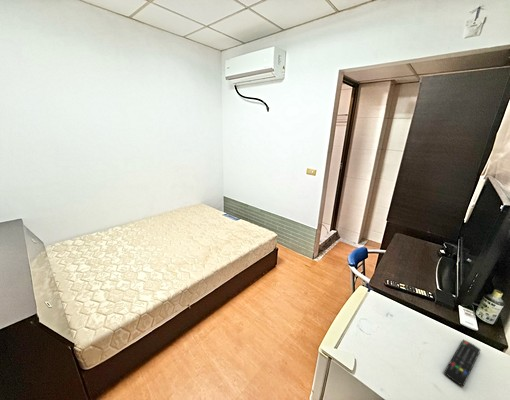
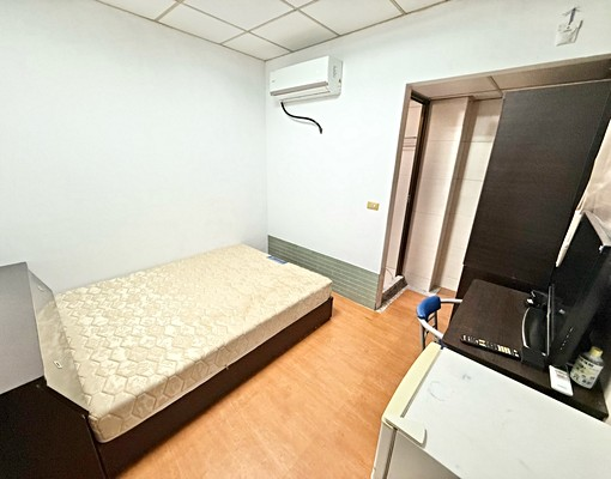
- remote control [443,339,482,387]
